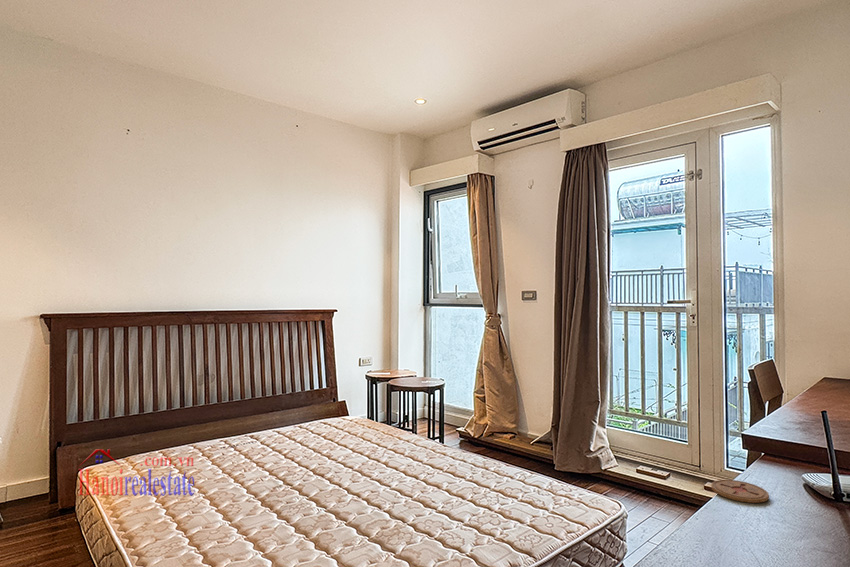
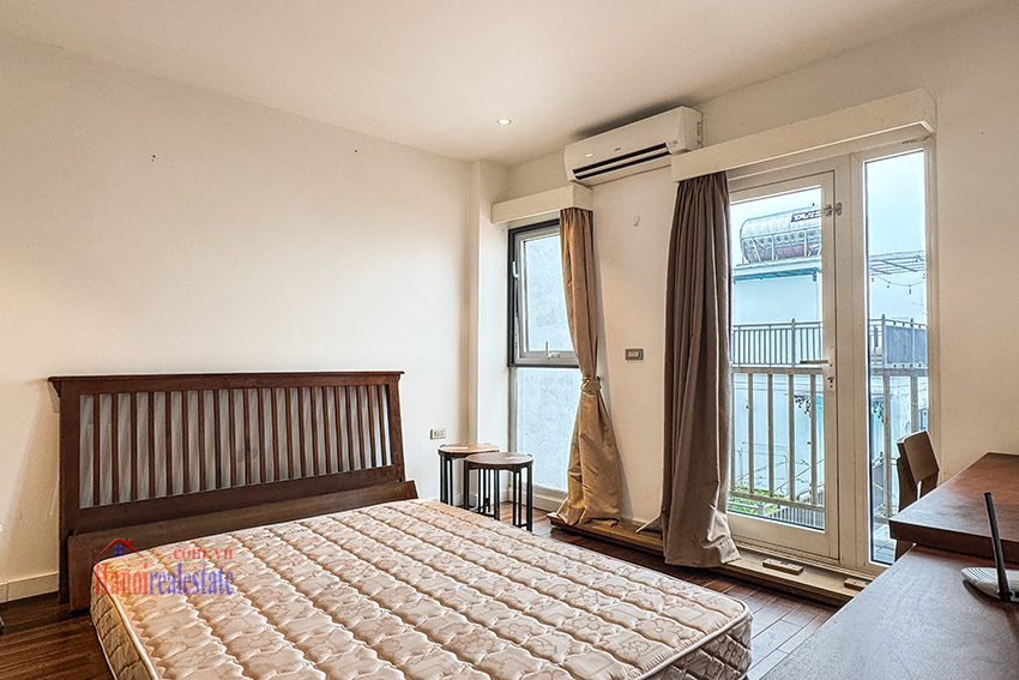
- coaster [710,479,770,504]
